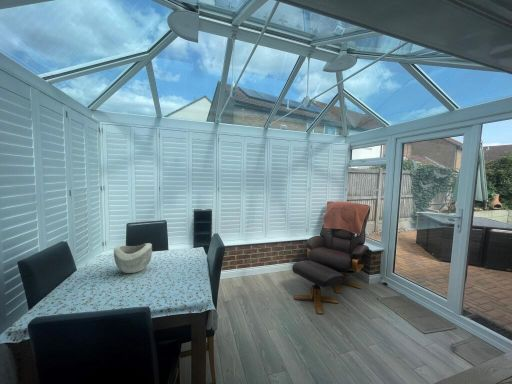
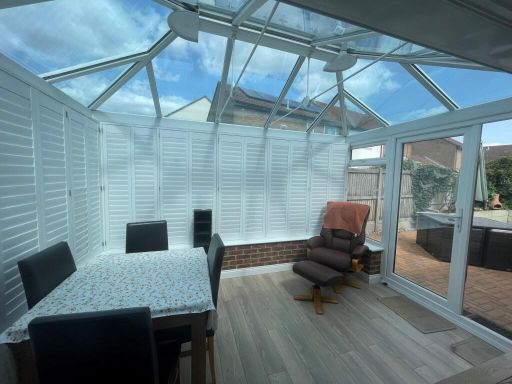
- decorative bowl [113,242,153,274]
